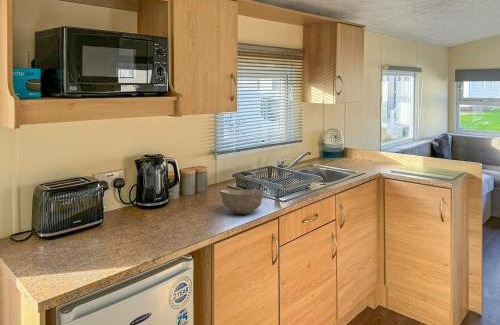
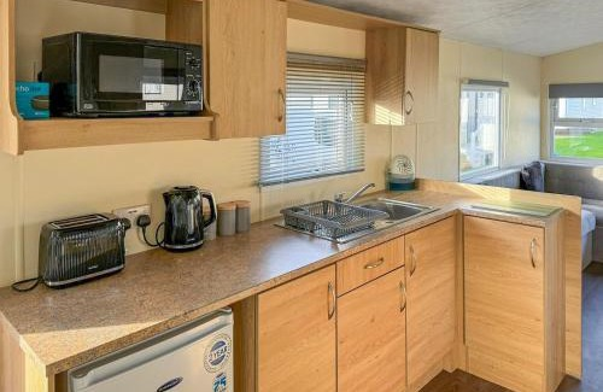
- bowl [218,188,266,215]
